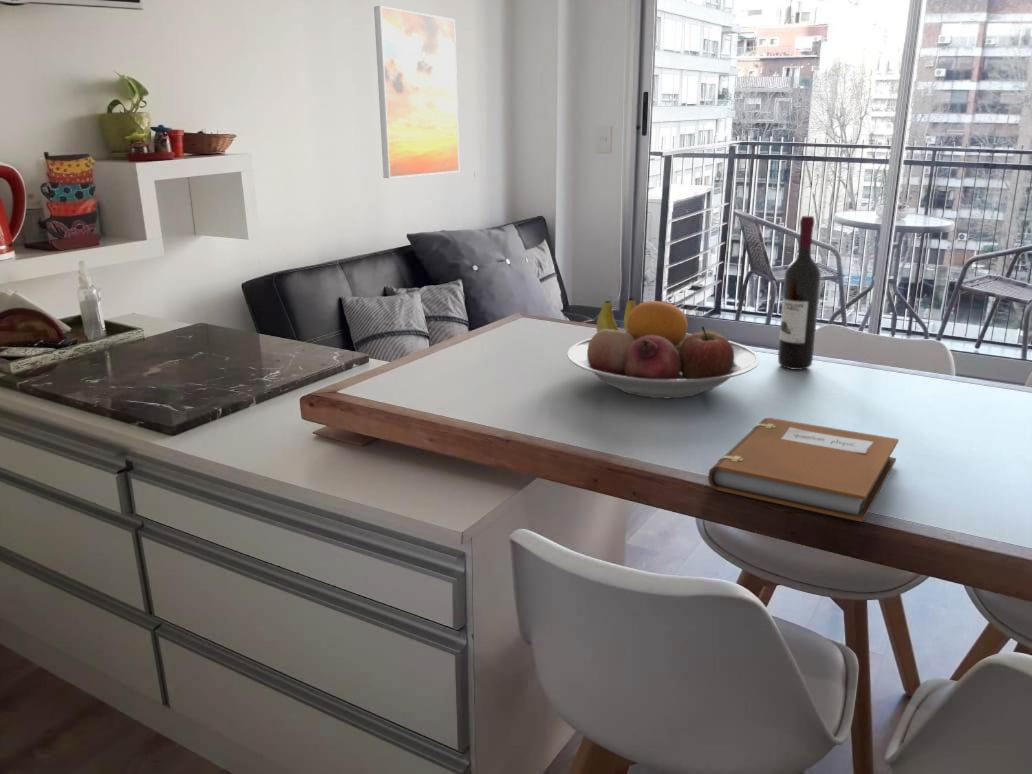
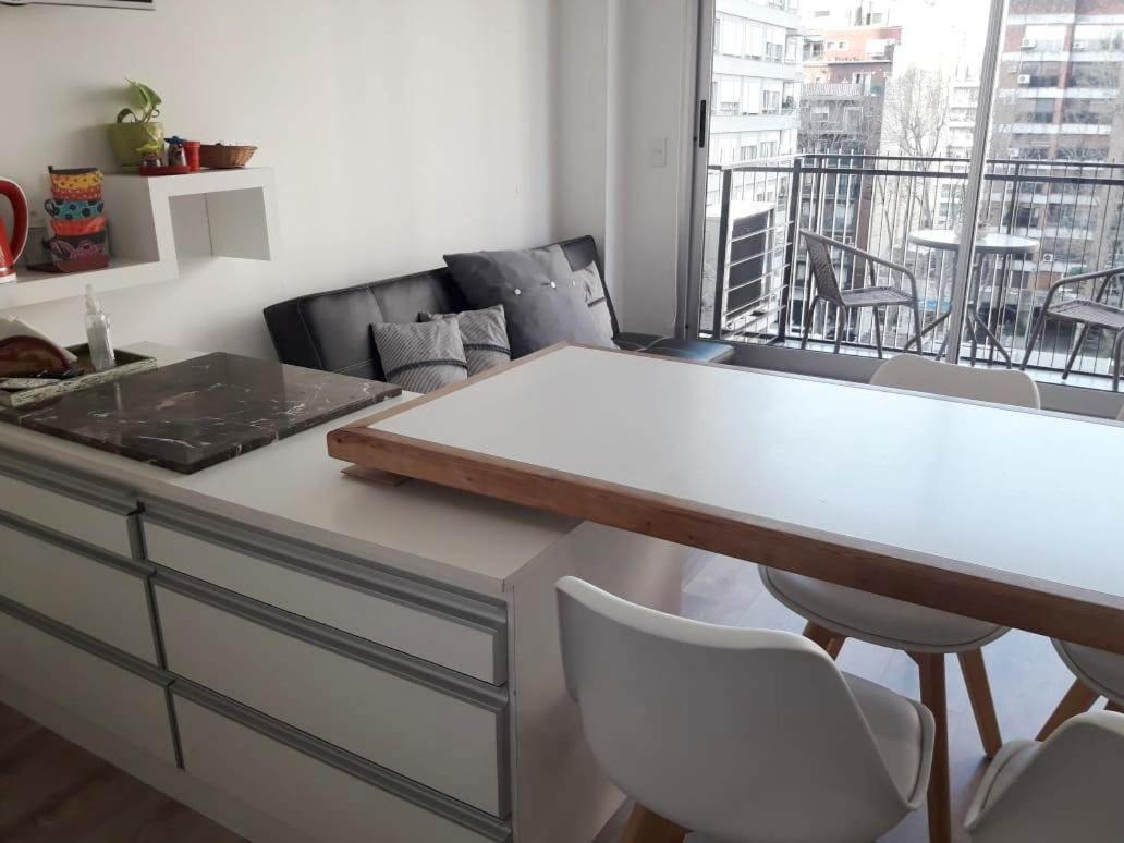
- notebook [707,417,899,523]
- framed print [373,5,460,179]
- wine bottle [777,215,822,371]
- fruit bowl [567,299,760,399]
